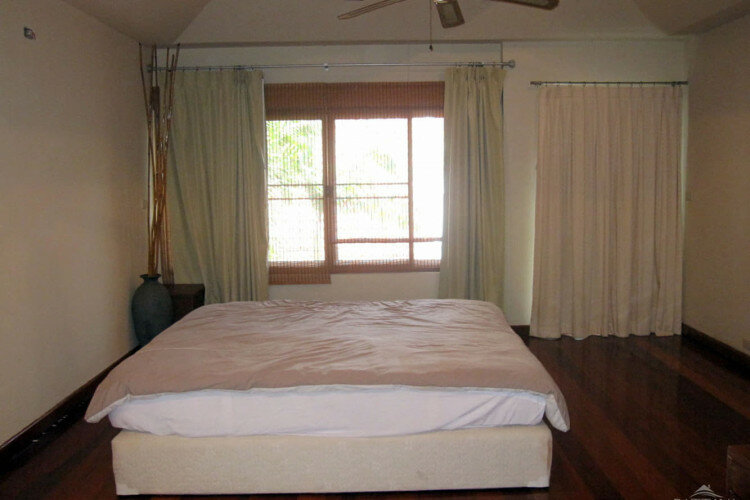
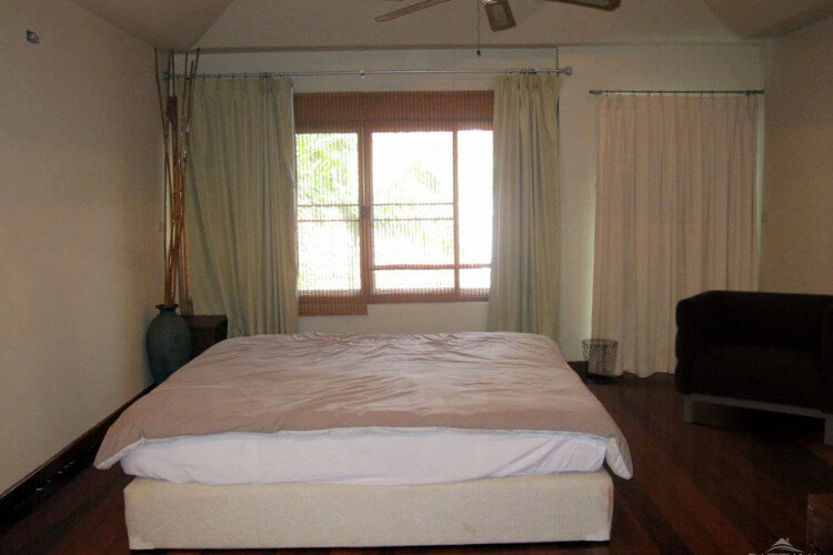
+ waste bin [580,337,620,385]
+ armchair [673,289,833,446]
